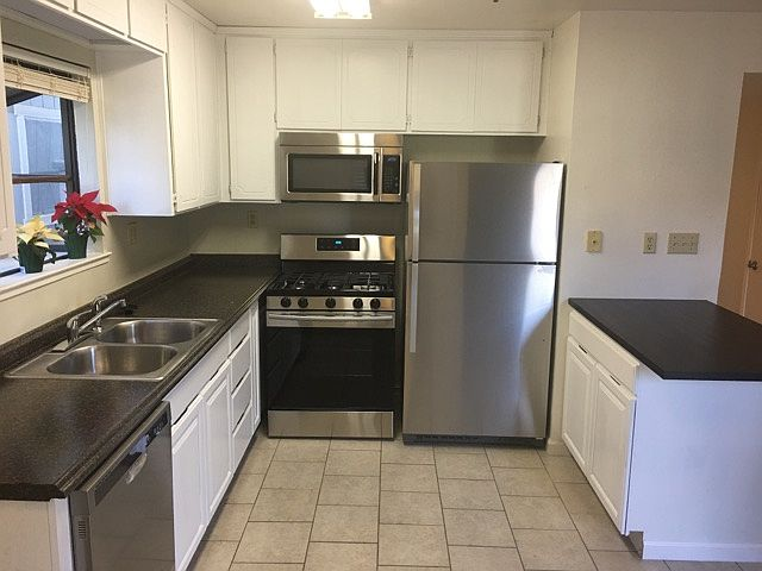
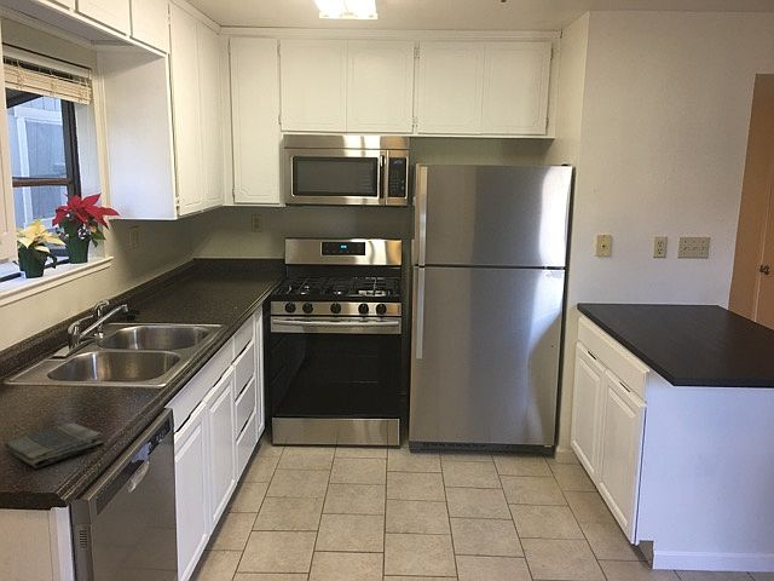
+ dish towel [4,422,106,470]
